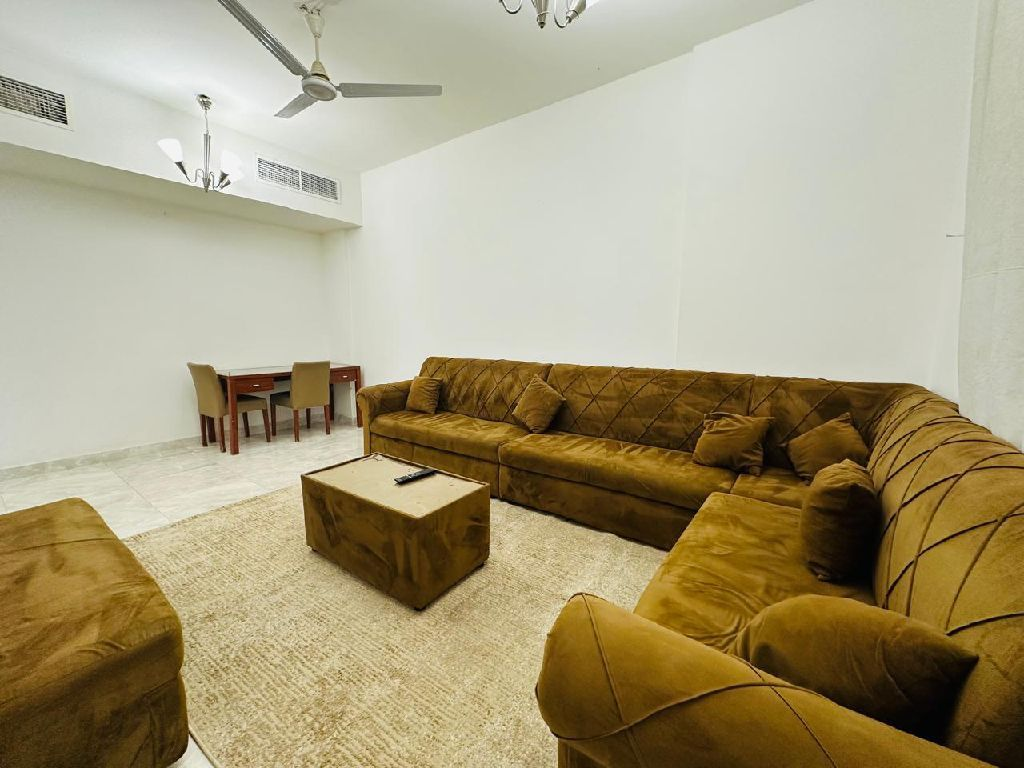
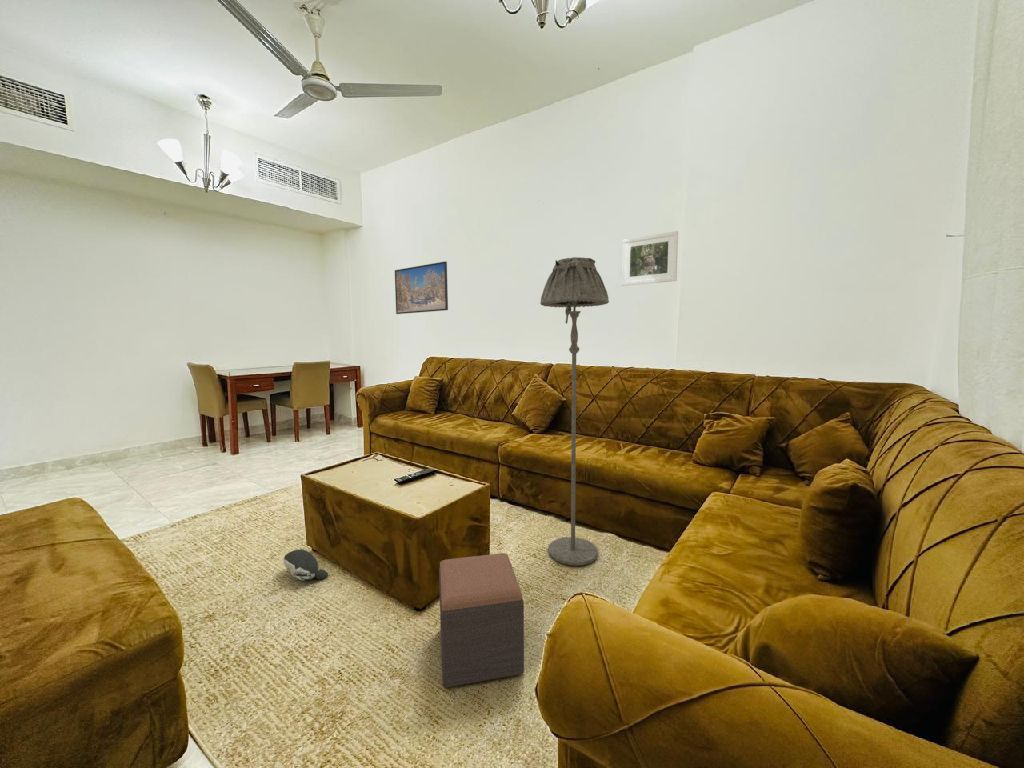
+ footstool [438,552,525,689]
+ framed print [394,261,449,315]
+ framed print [621,230,679,287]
+ floor lamp [539,256,610,567]
+ plush toy [283,548,329,582]
